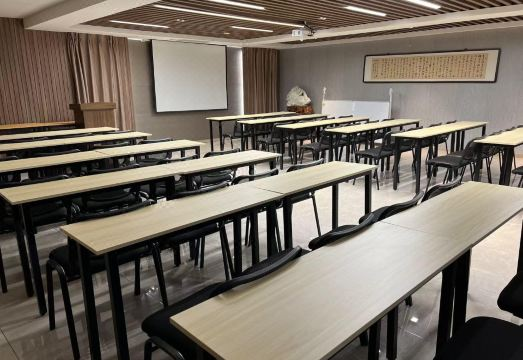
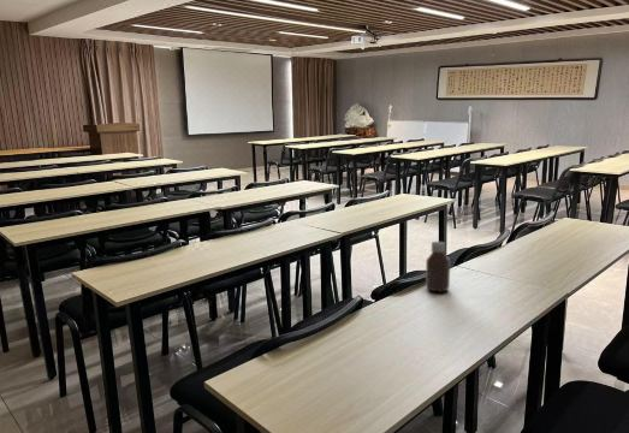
+ bottle [425,241,451,292]
